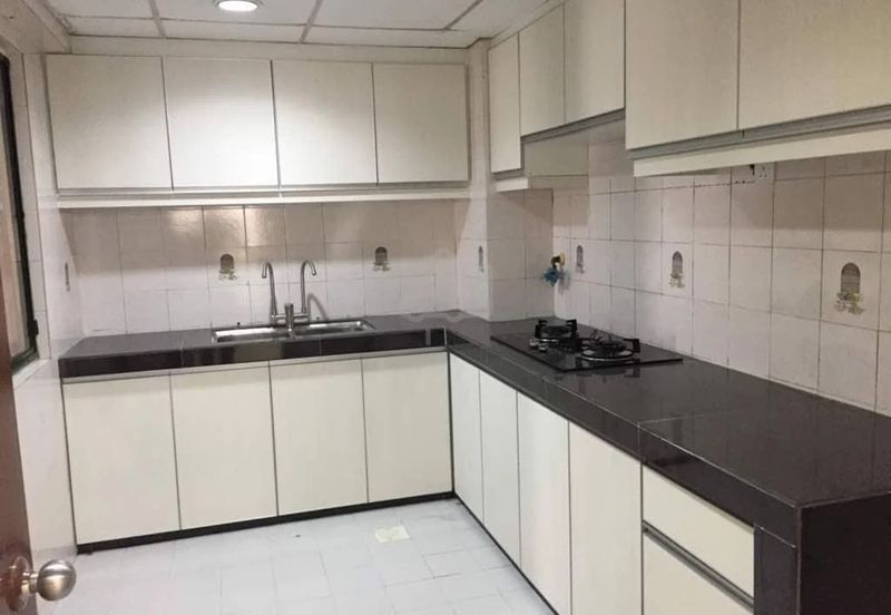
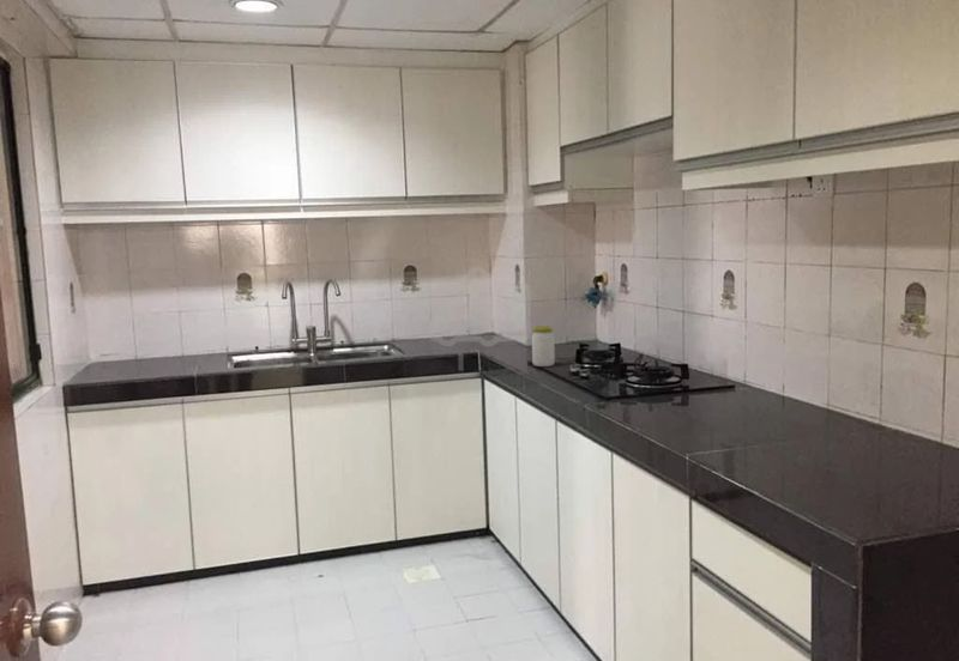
+ jar [531,325,556,368]
